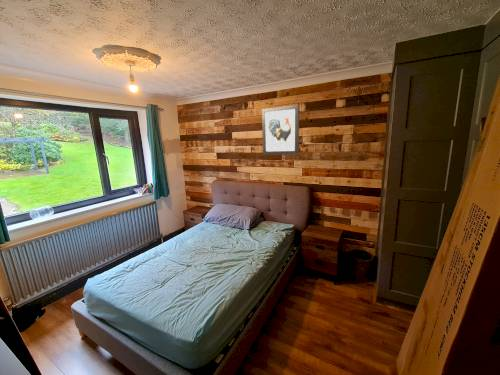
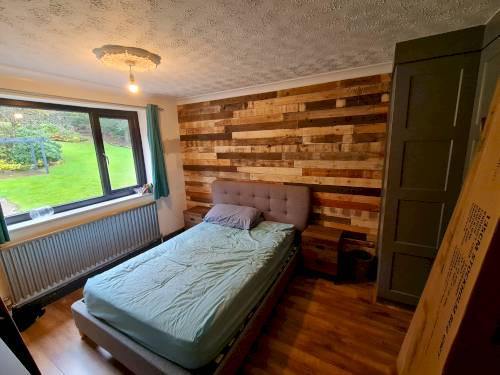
- wall art [261,104,300,156]
